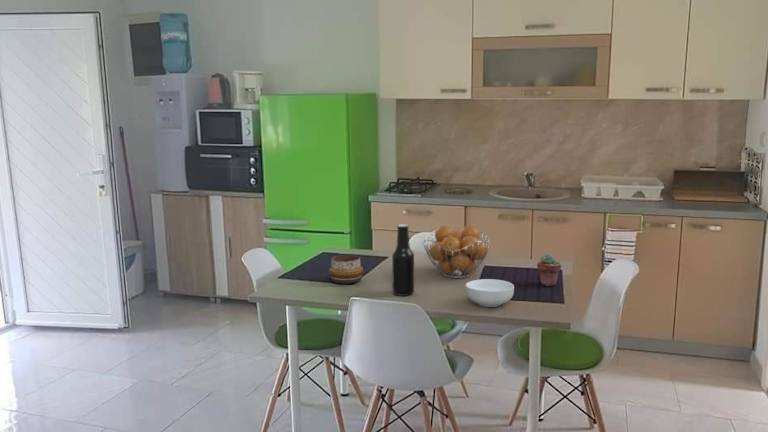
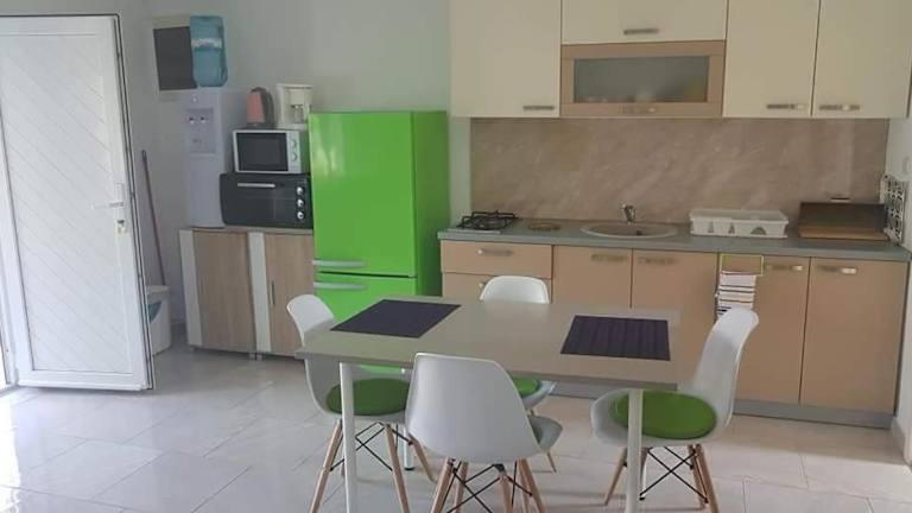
- fruit basket [422,224,491,279]
- decorative bowl [328,254,365,285]
- potted succulent [536,253,562,287]
- cereal bowl [465,278,515,308]
- beer bottle [391,223,415,297]
